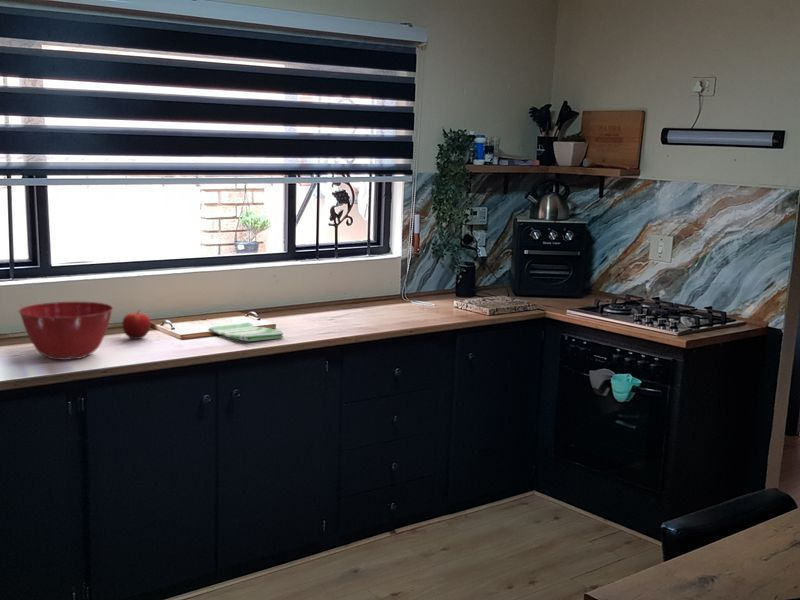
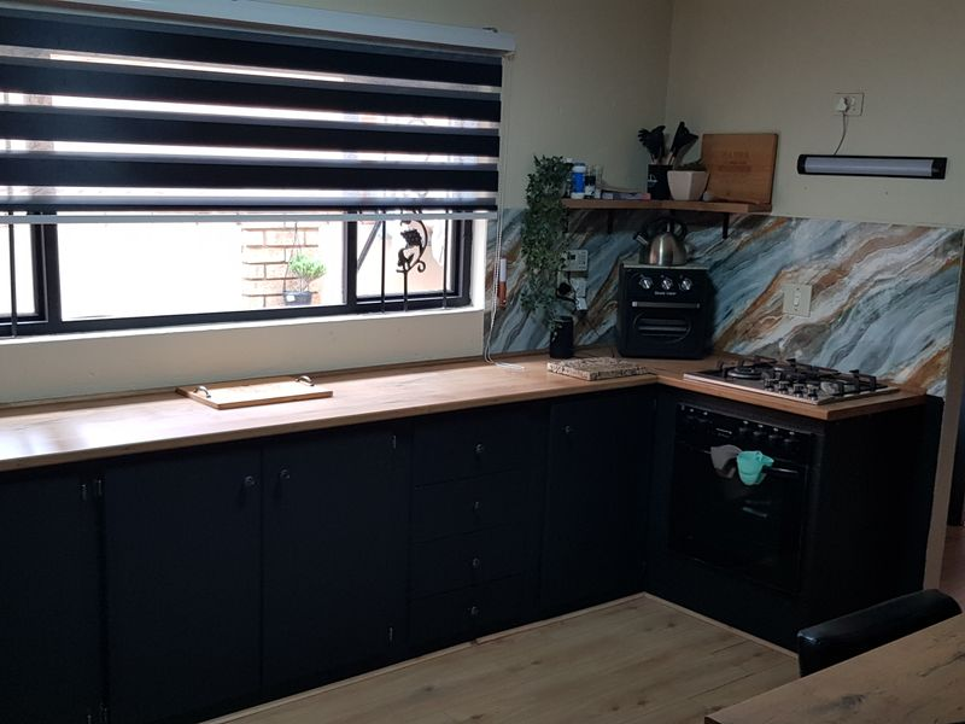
- fruit [121,309,152,340]
- dish towel [207,321,285,342]
- mixing bowl [18,301,114,361]
